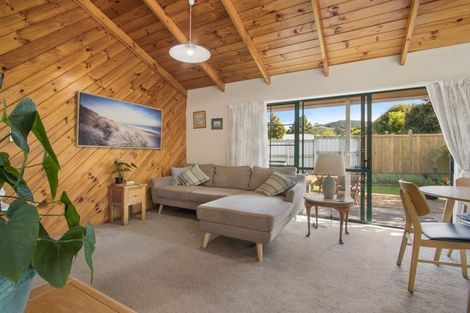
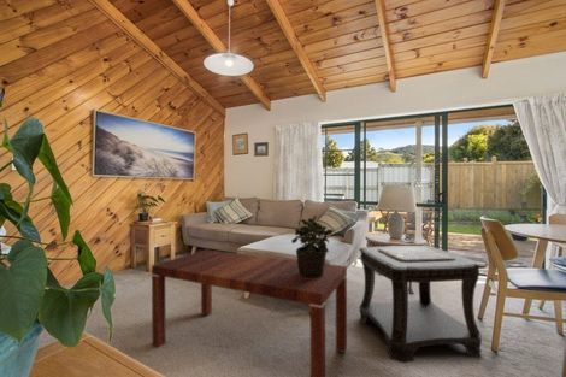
+ coffee table [151,248,348,377]
+ potted plant [290,214,334,278]
+ side table [358,245,487,364]
